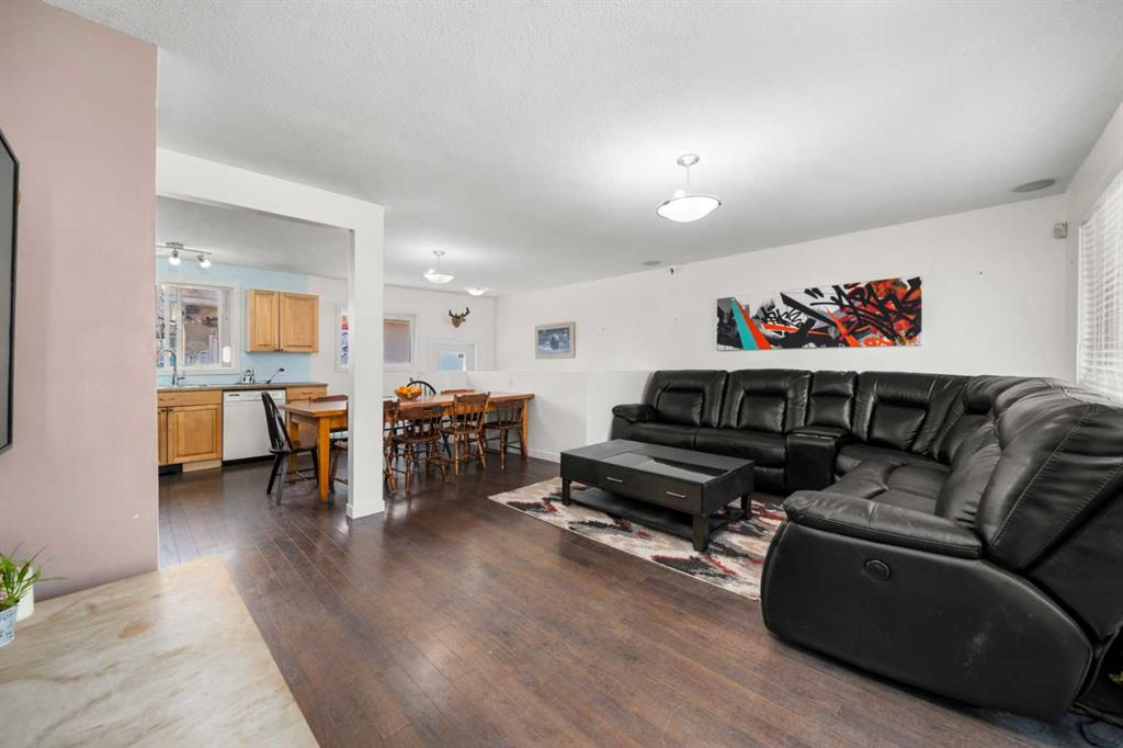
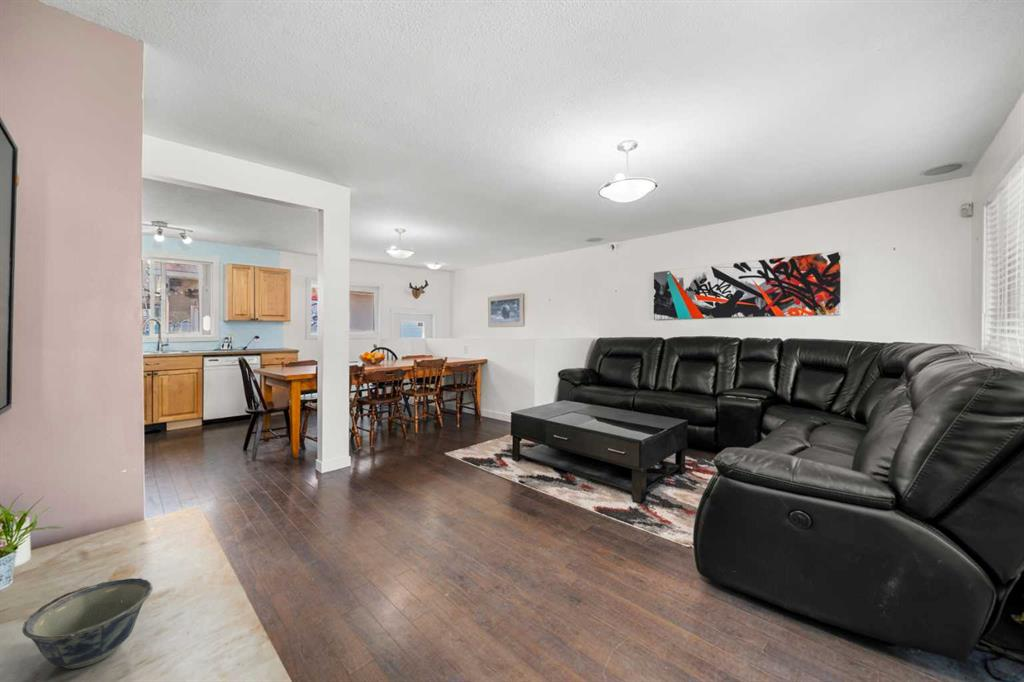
+ bowl [21,577,154,670]
